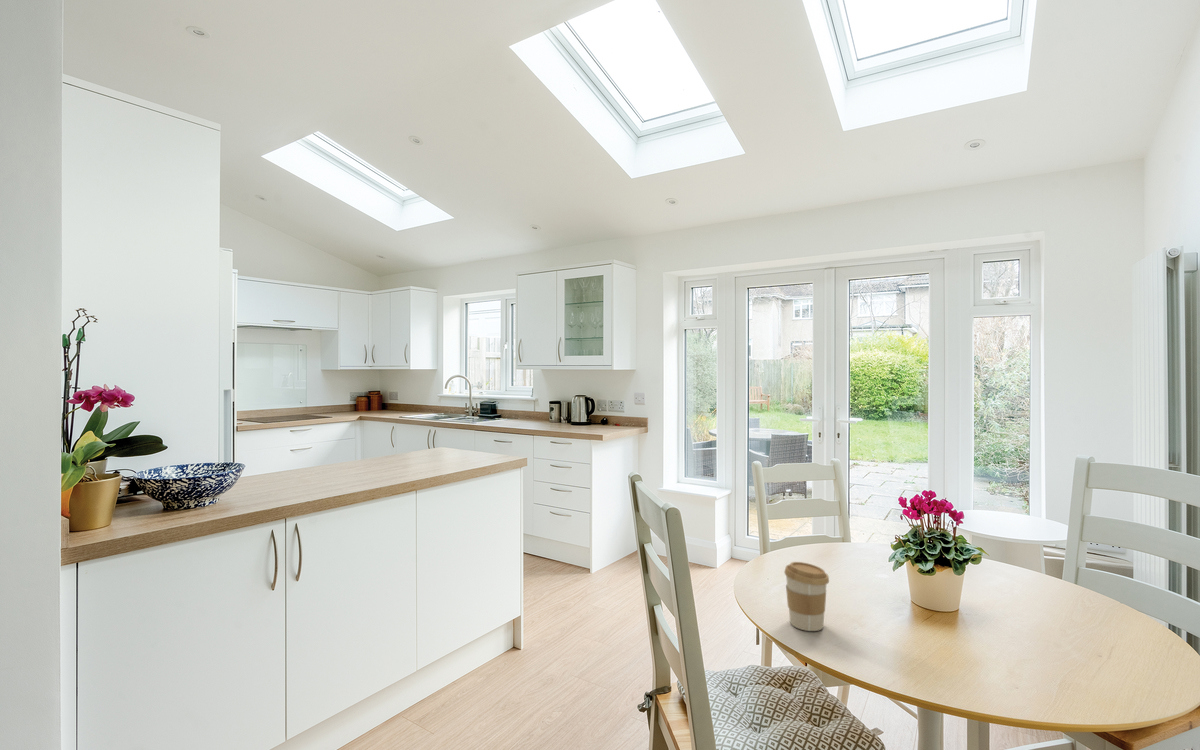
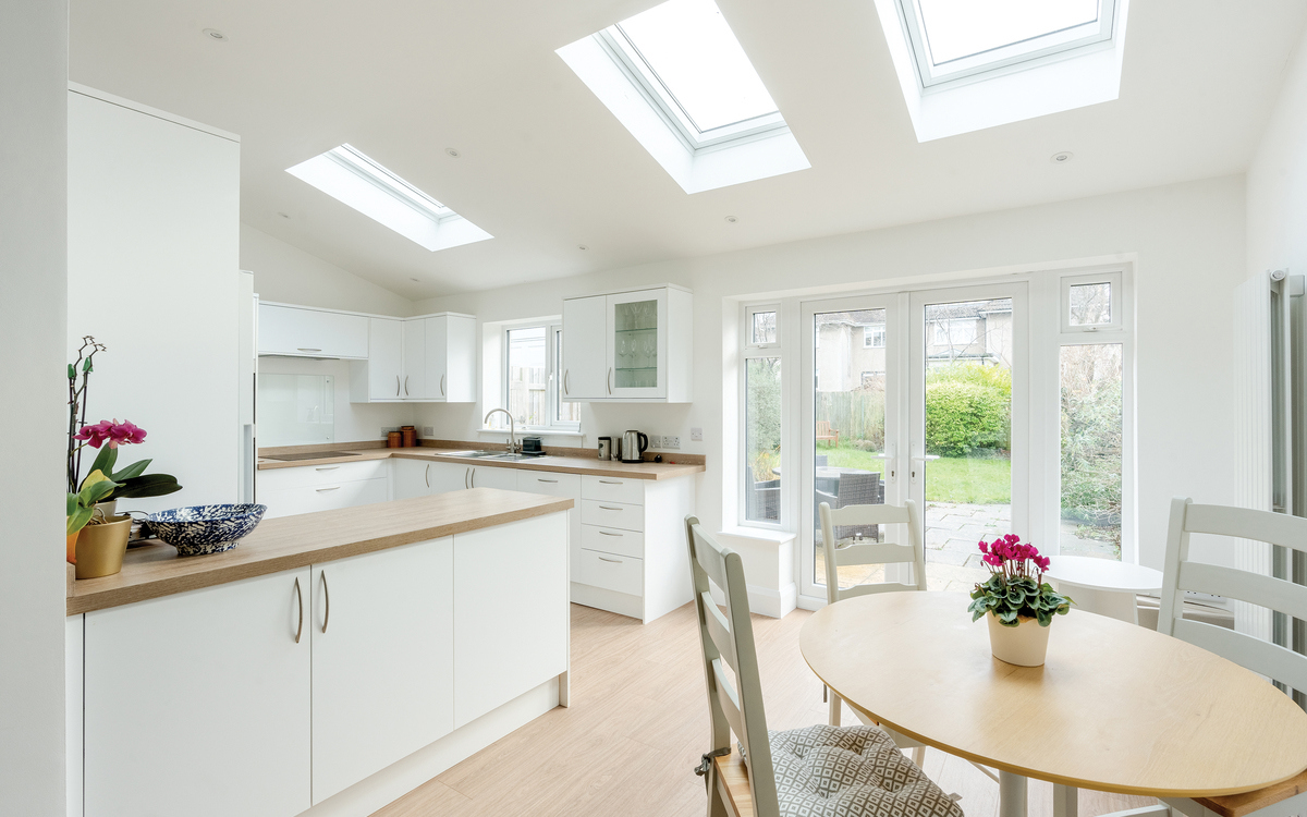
- coffee cup [783,561,830,632]
